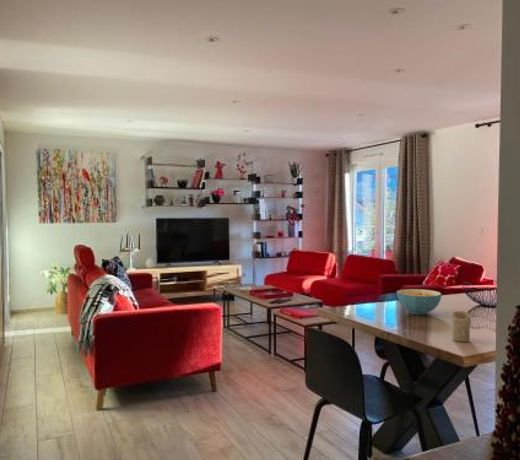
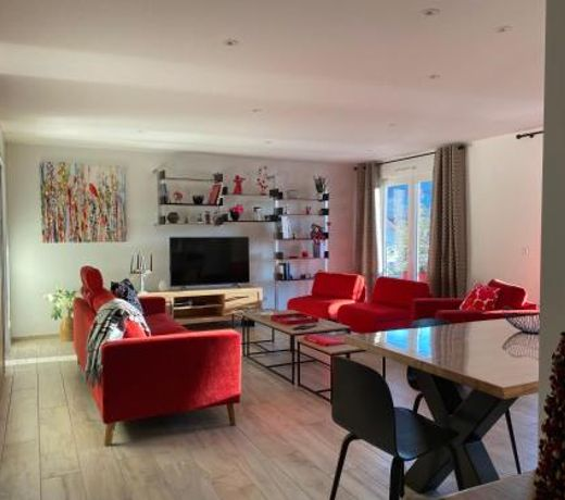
- candle [451,310,472,343]
- cereal bowl [396,288,442,316]
